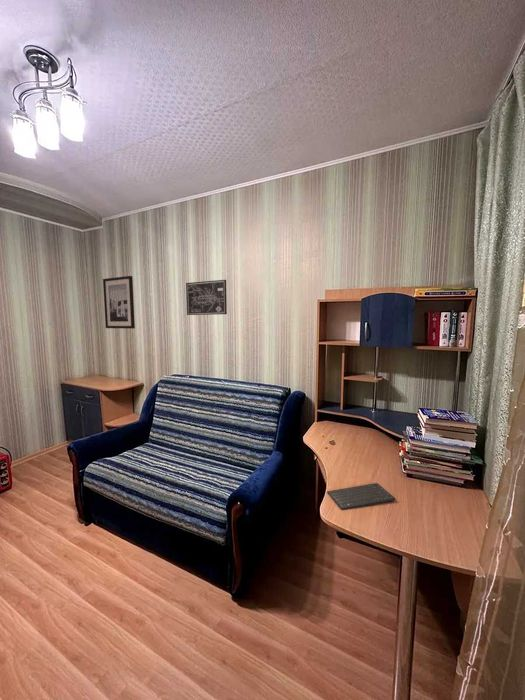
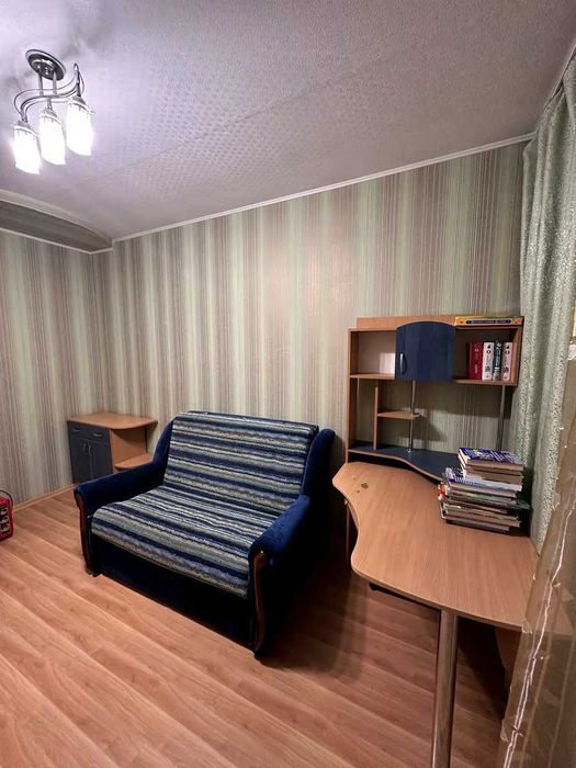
- wall art [102,275,136,330]
- wall art [185,279,228,316]
- keyboard [326,482,397,511]
